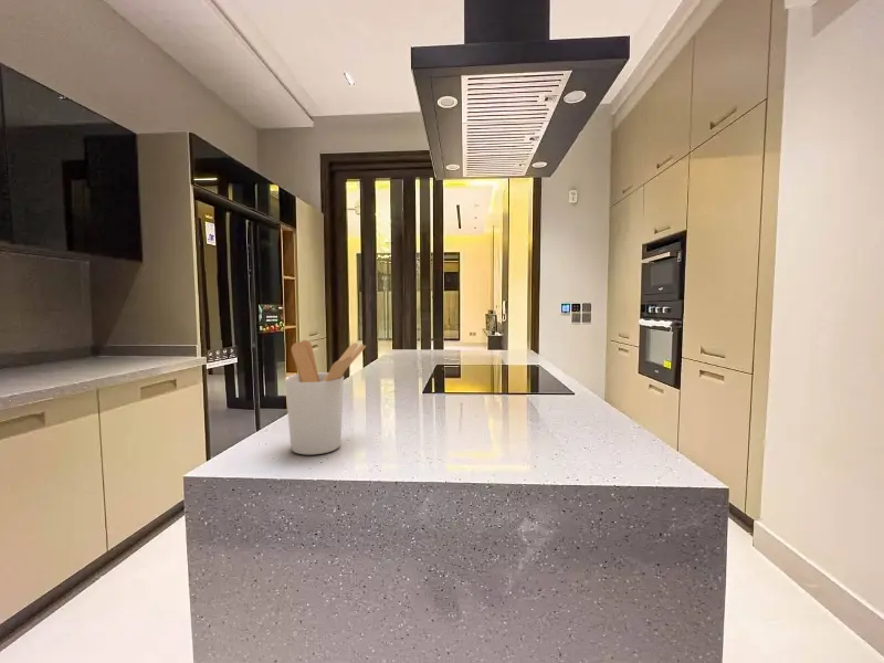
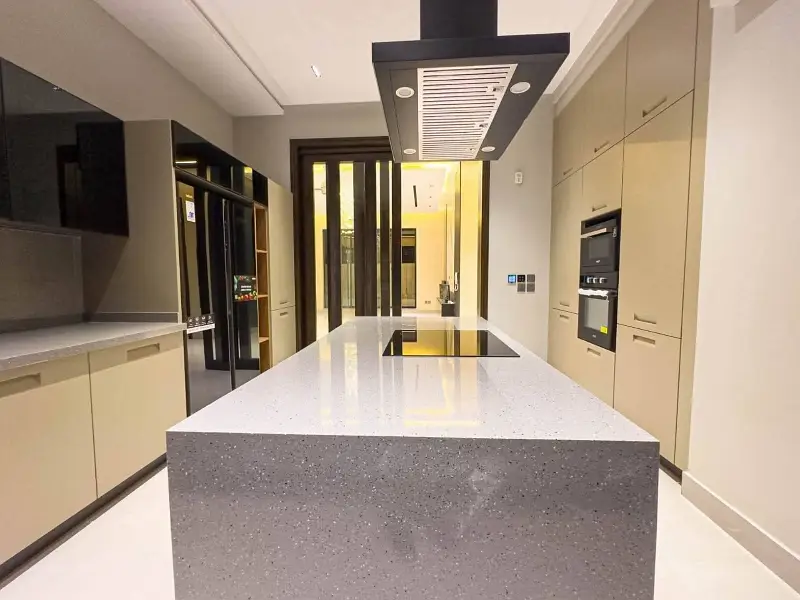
- utensil holder [284,339,367,455]
